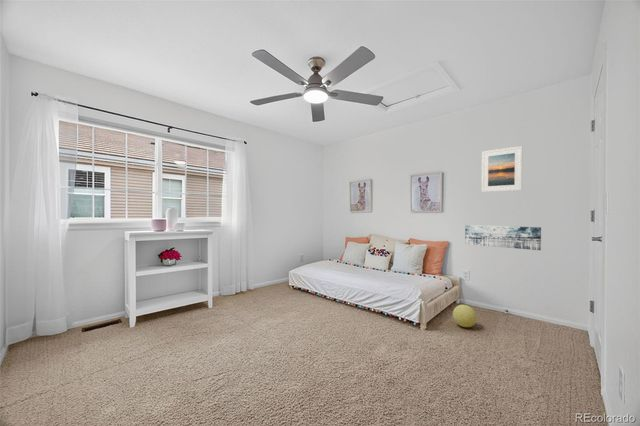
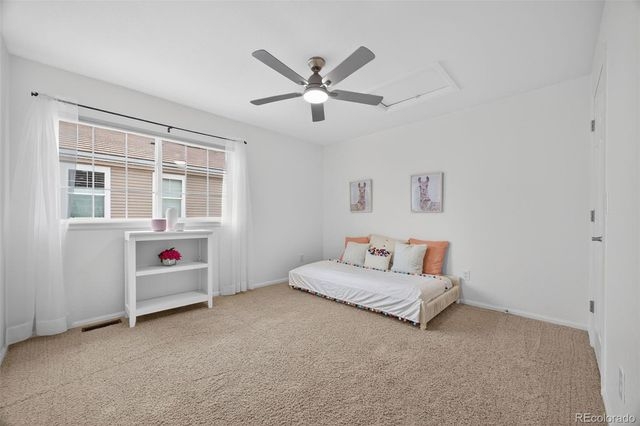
- decorative ball [452,304,478,328]
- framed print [481,145,523,193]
- wall art [464,224,542,251]
